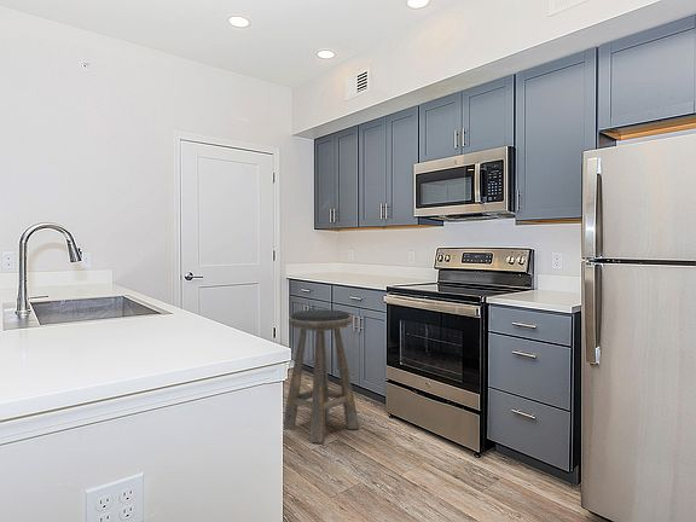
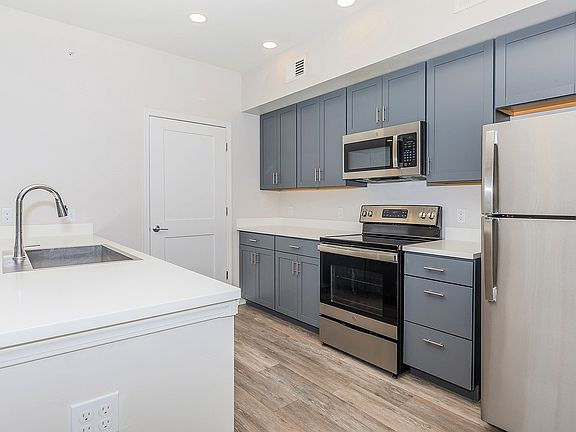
- stool [283,308,360,445]
